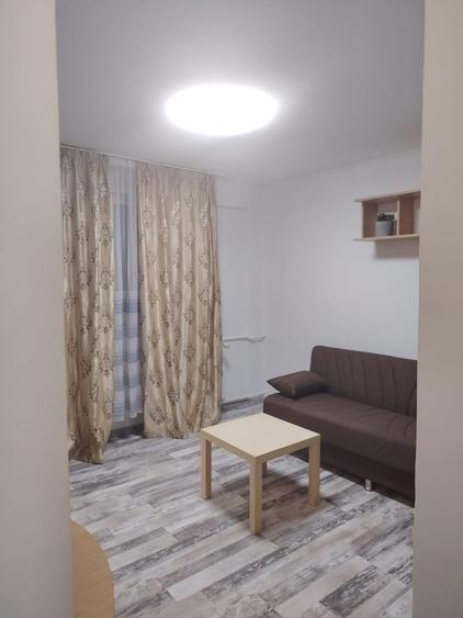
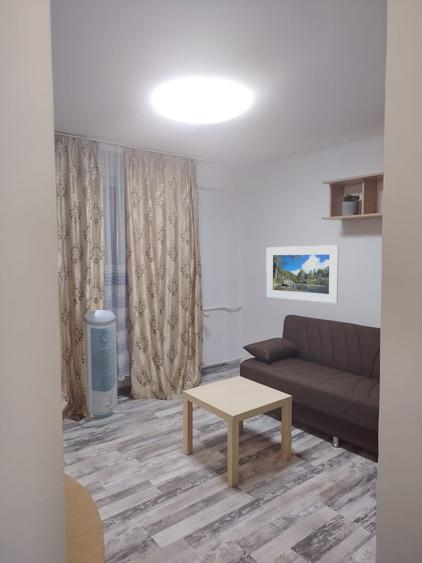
+ air purifier [78,309,126,429]
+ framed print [265,244,340,304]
